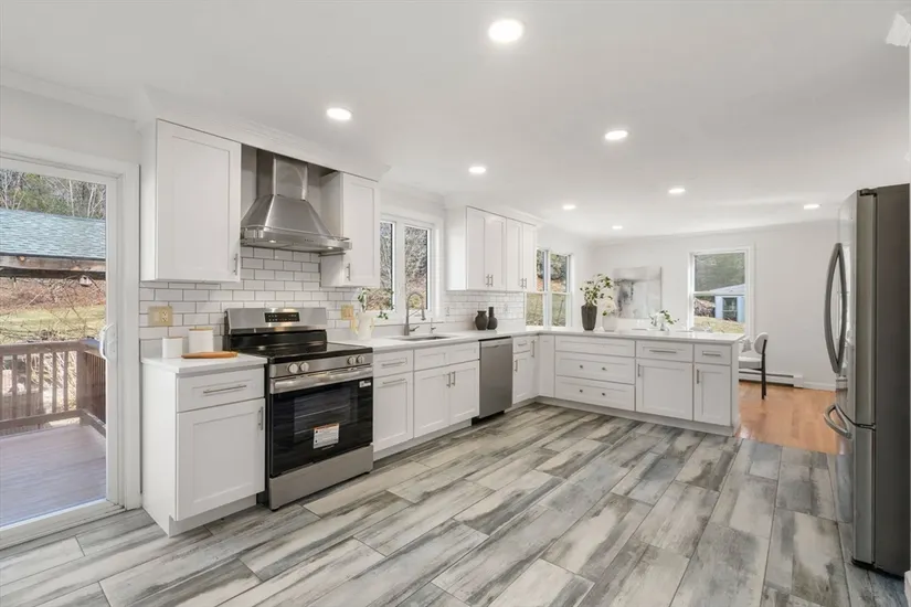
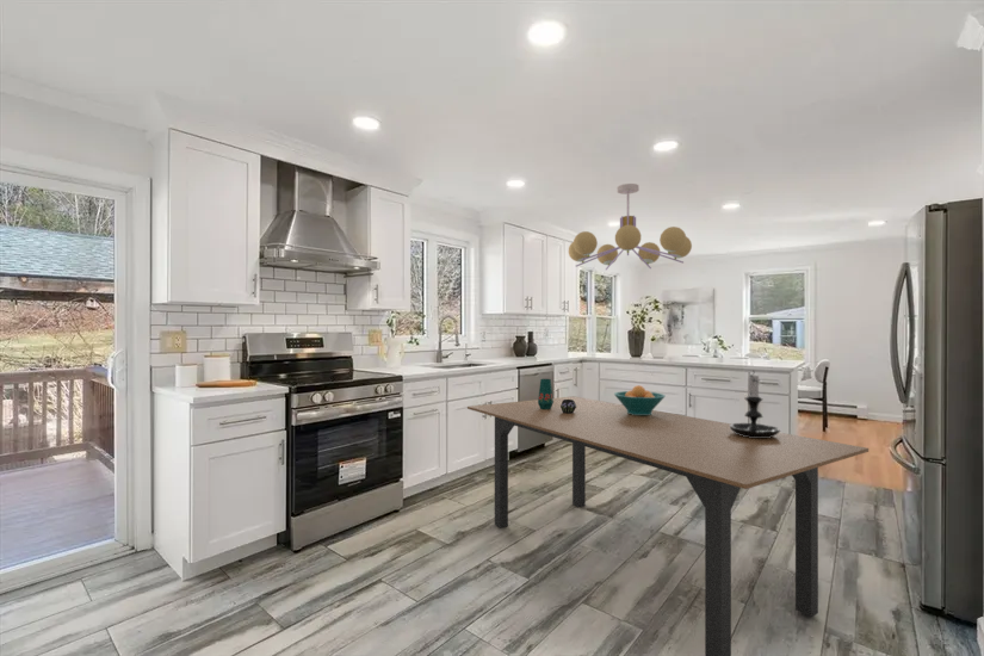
+ candle holder [730,369,781,438]
+ fruit bowl [613,384,666,415]
+ vase [538,378,576,414]
+ dining table [466,395,869,656]
+ chandelier [568,182,693,271]
